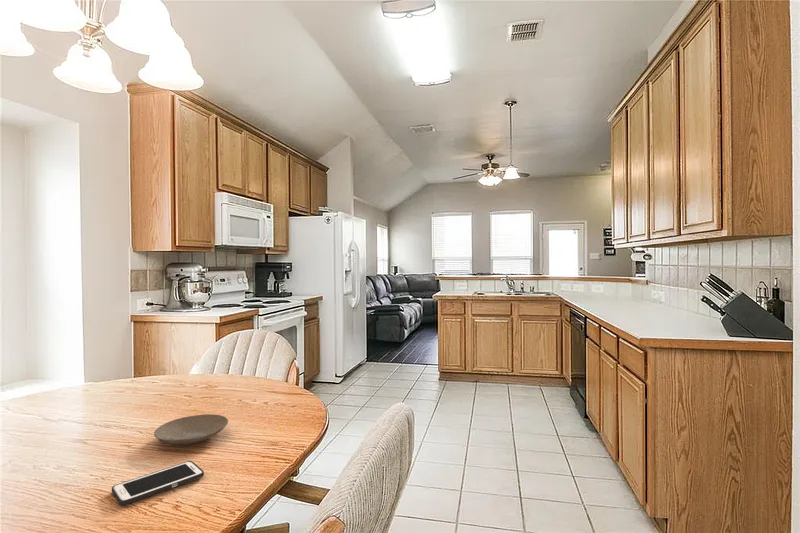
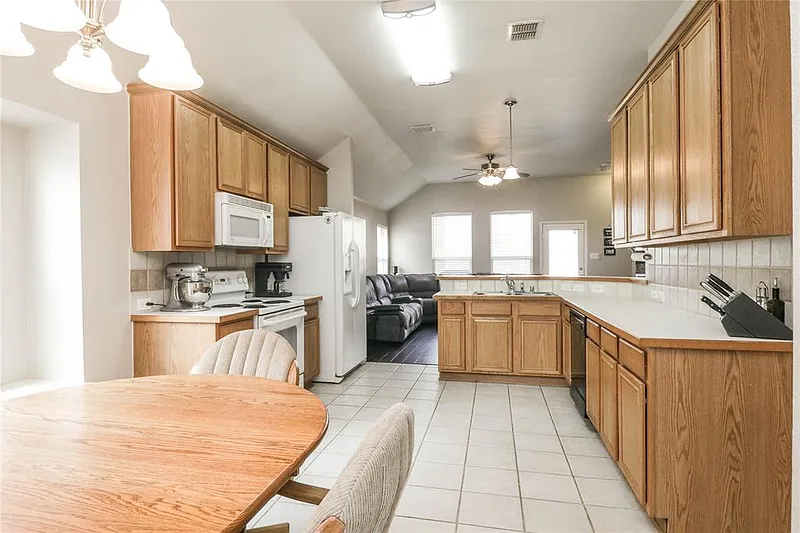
- plate [153,413,229,446]
- cell phone [111,460,205,506]
